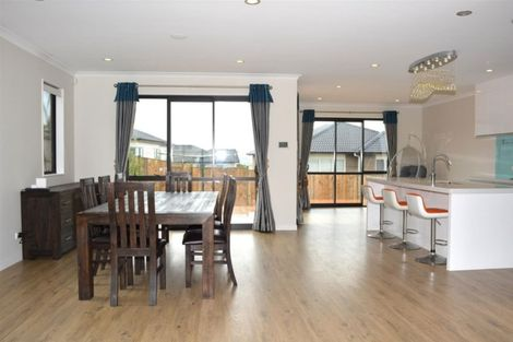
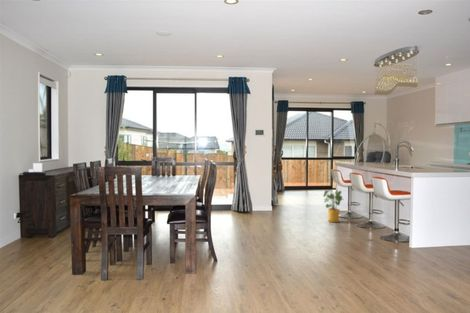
+ house plant [322,189,345,223]
